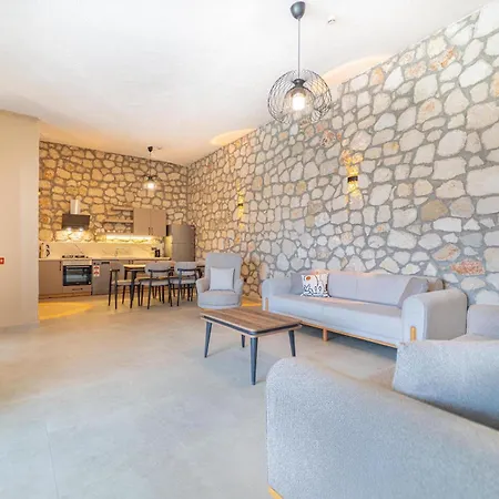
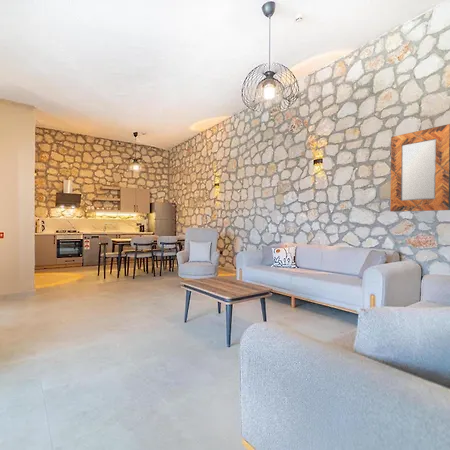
+ home mirror [389,123,450,213]
